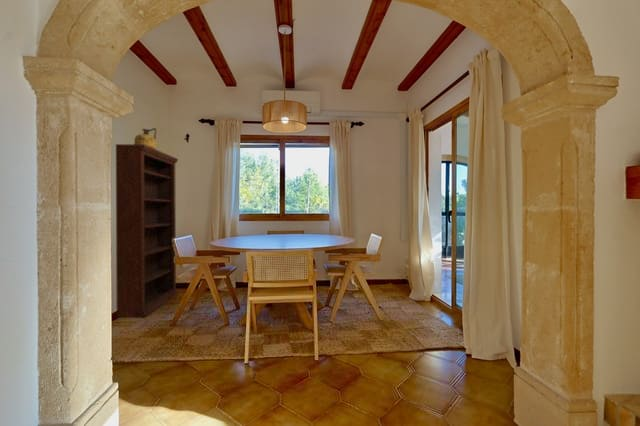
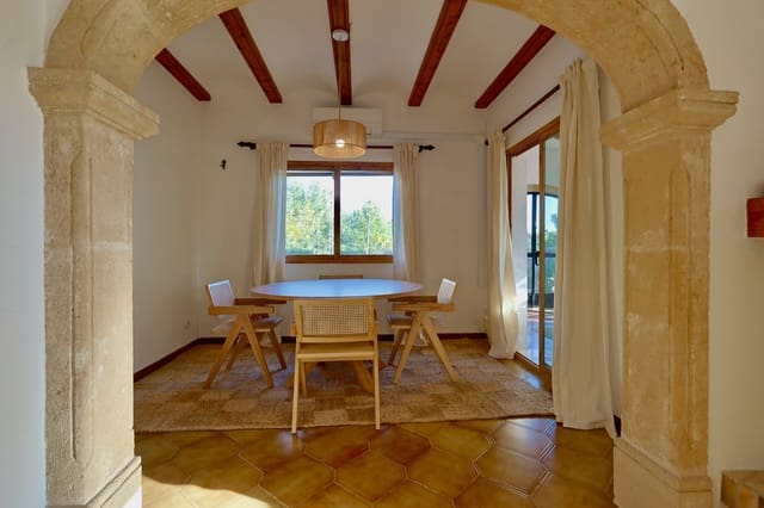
- ceramic jug [133,127,157,149]
- bookshelf [115,143,179,319]
